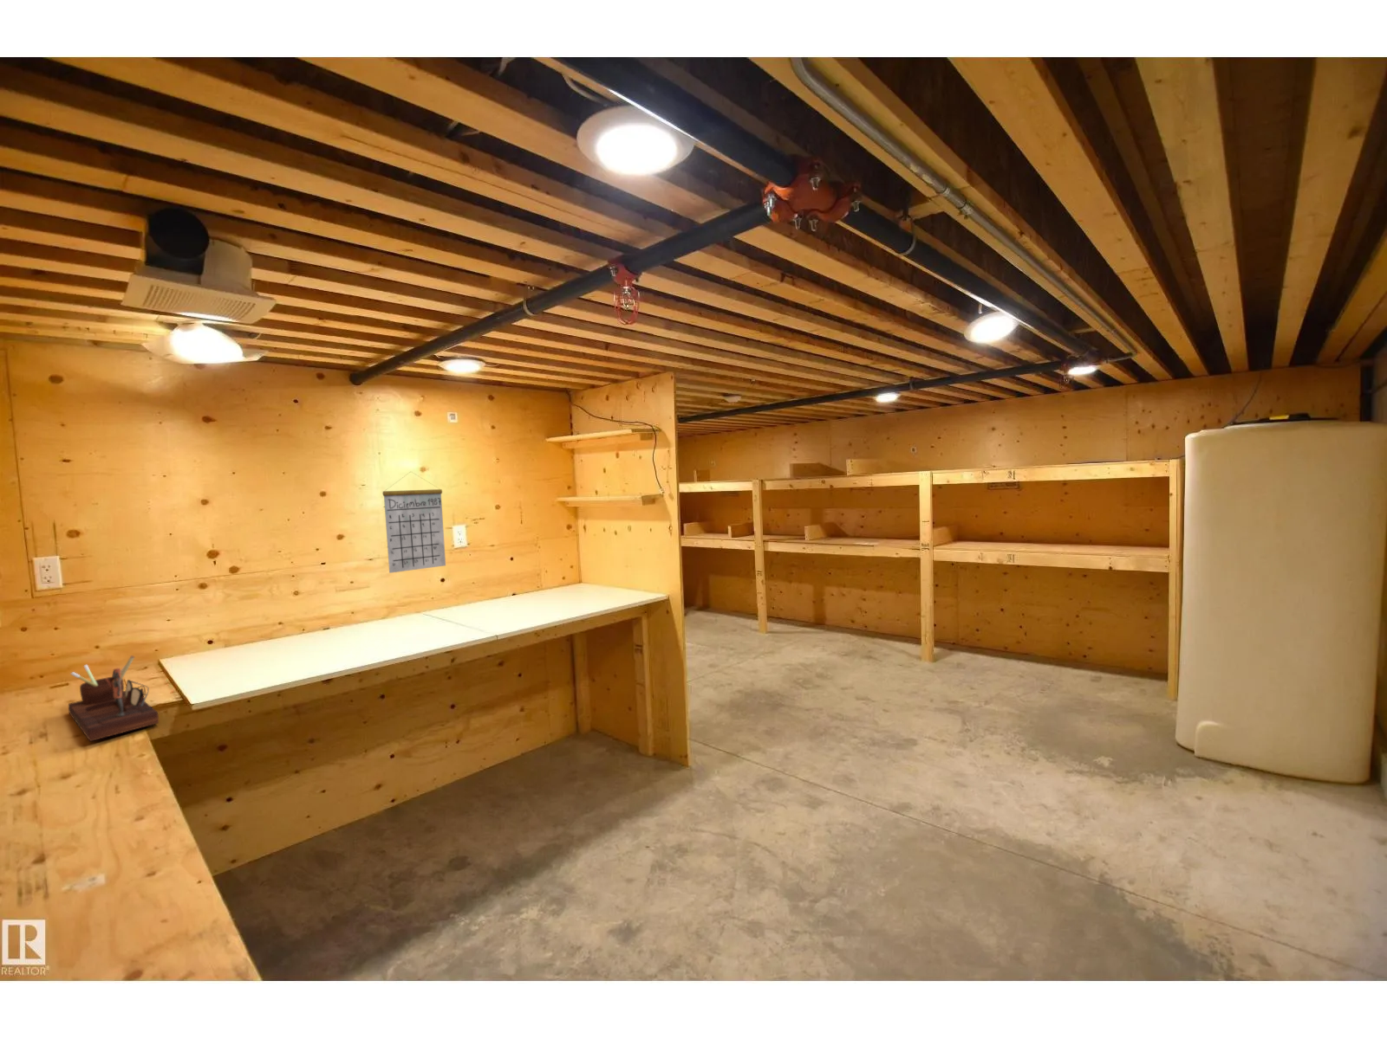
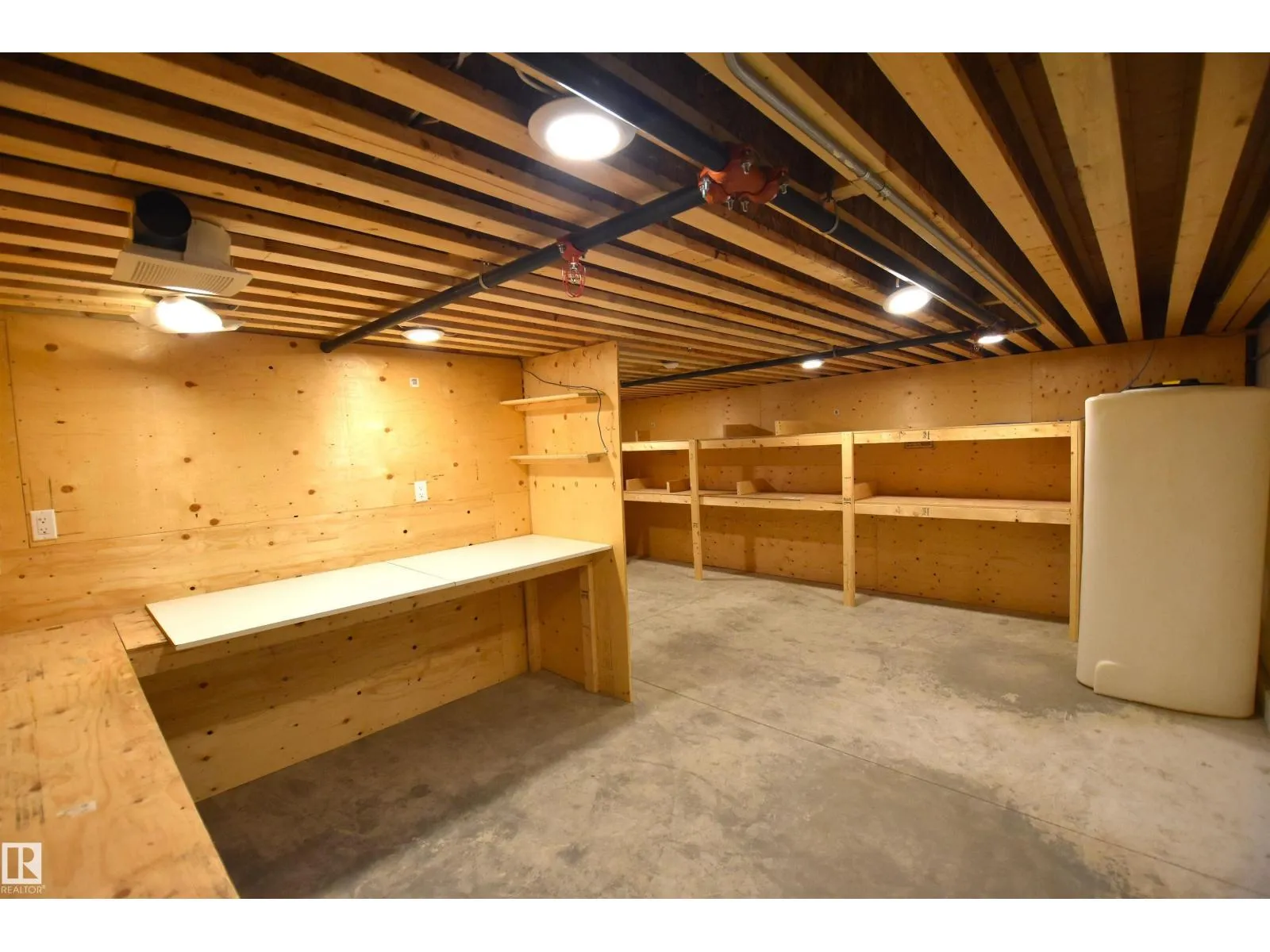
- calendar [382,471,447,574]
- desk organizer [68,656,159,742]
